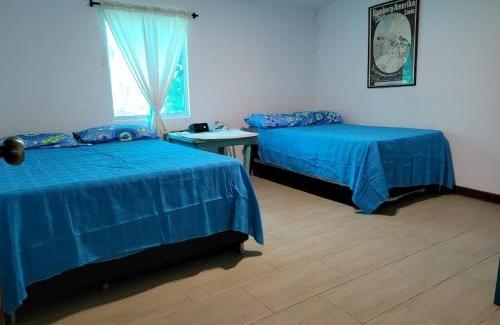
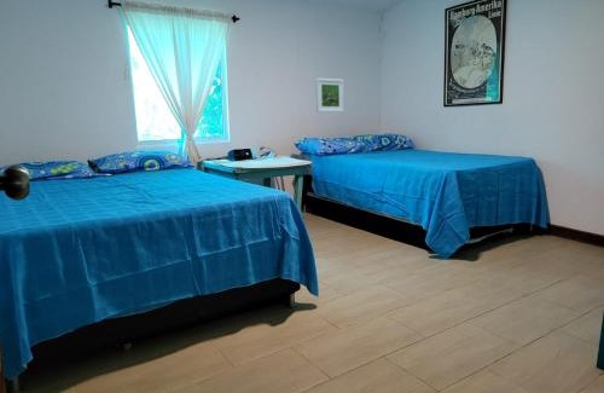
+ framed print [315,77,345,114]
